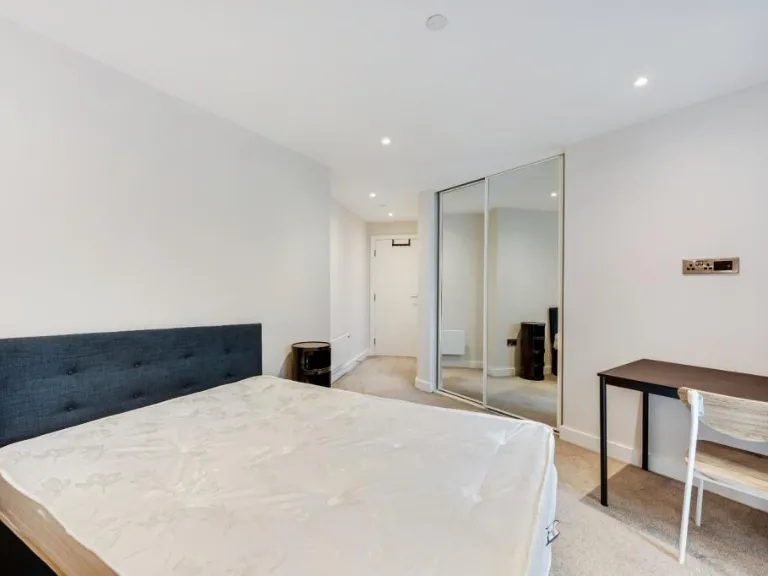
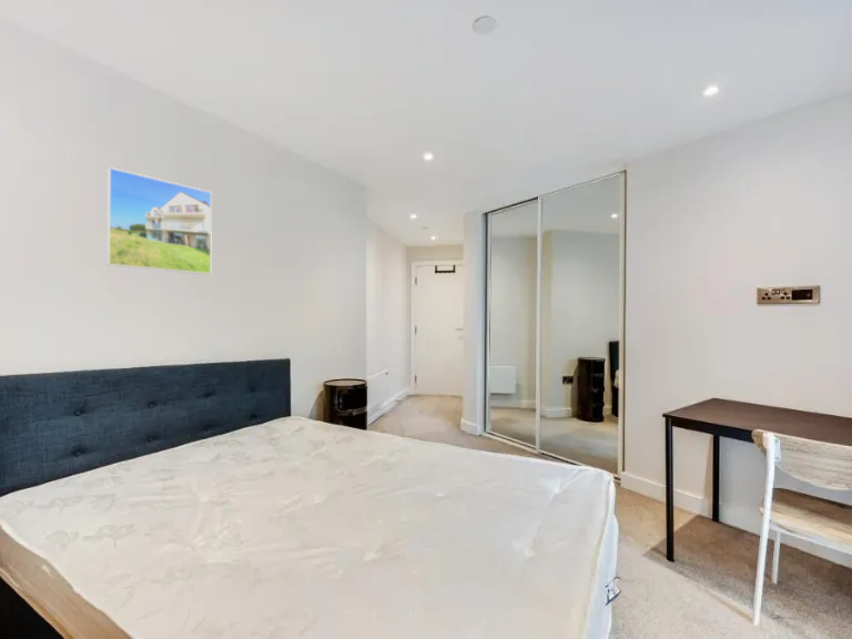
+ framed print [105,166,213,275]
